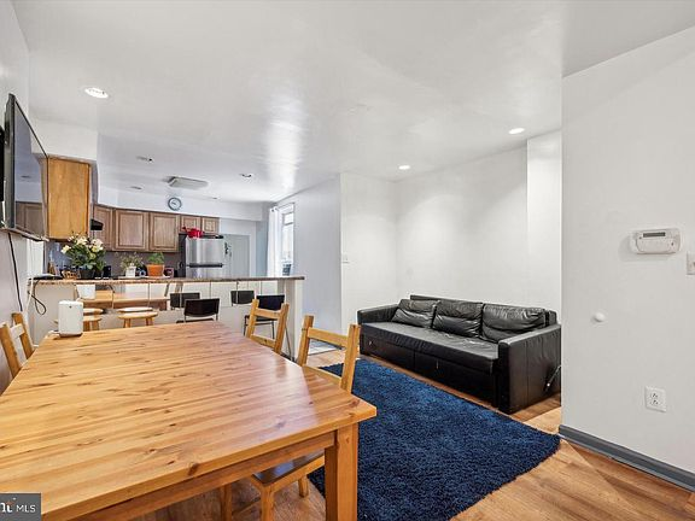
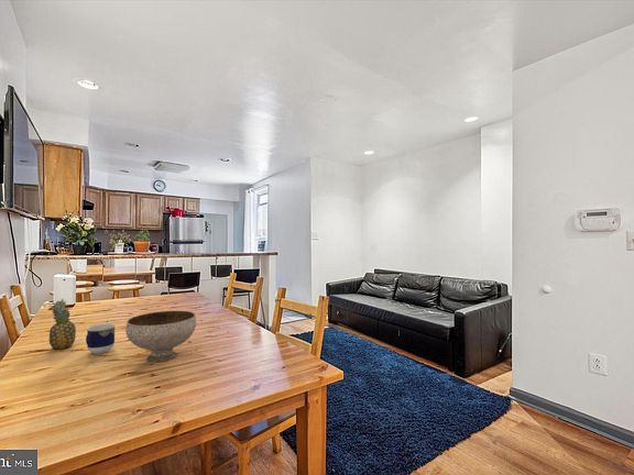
+ fruit [48,298,77,351]
+ bowl [124,310,197,363]
+ cup [85,322,117,355]
